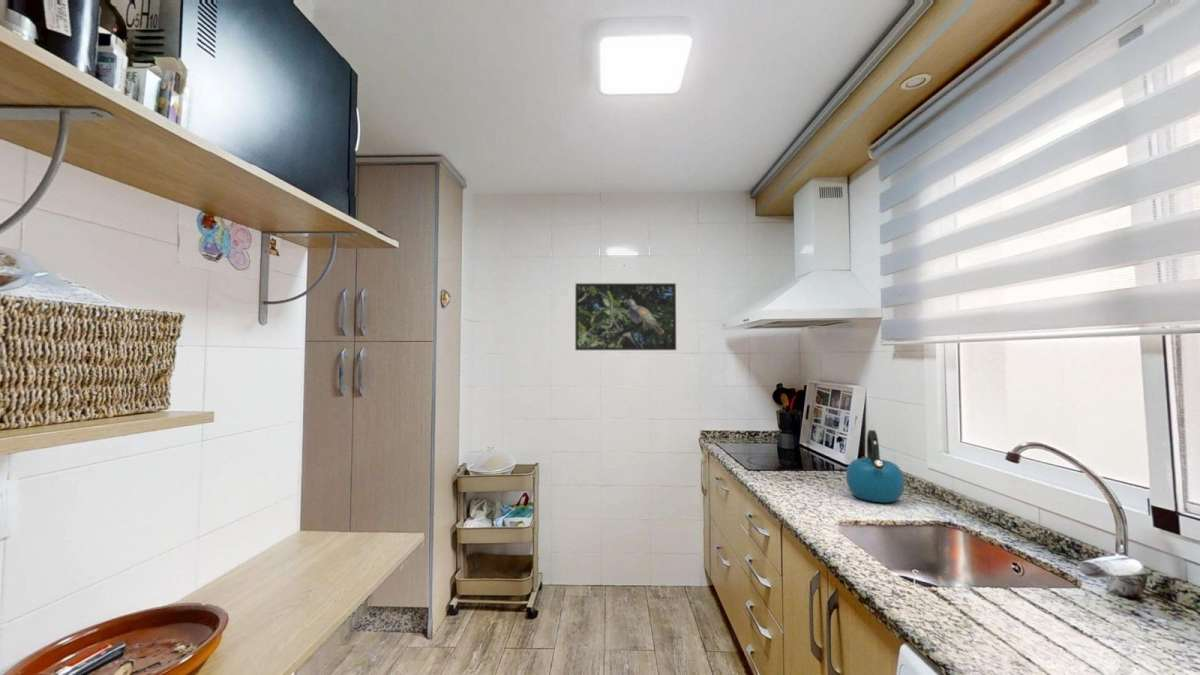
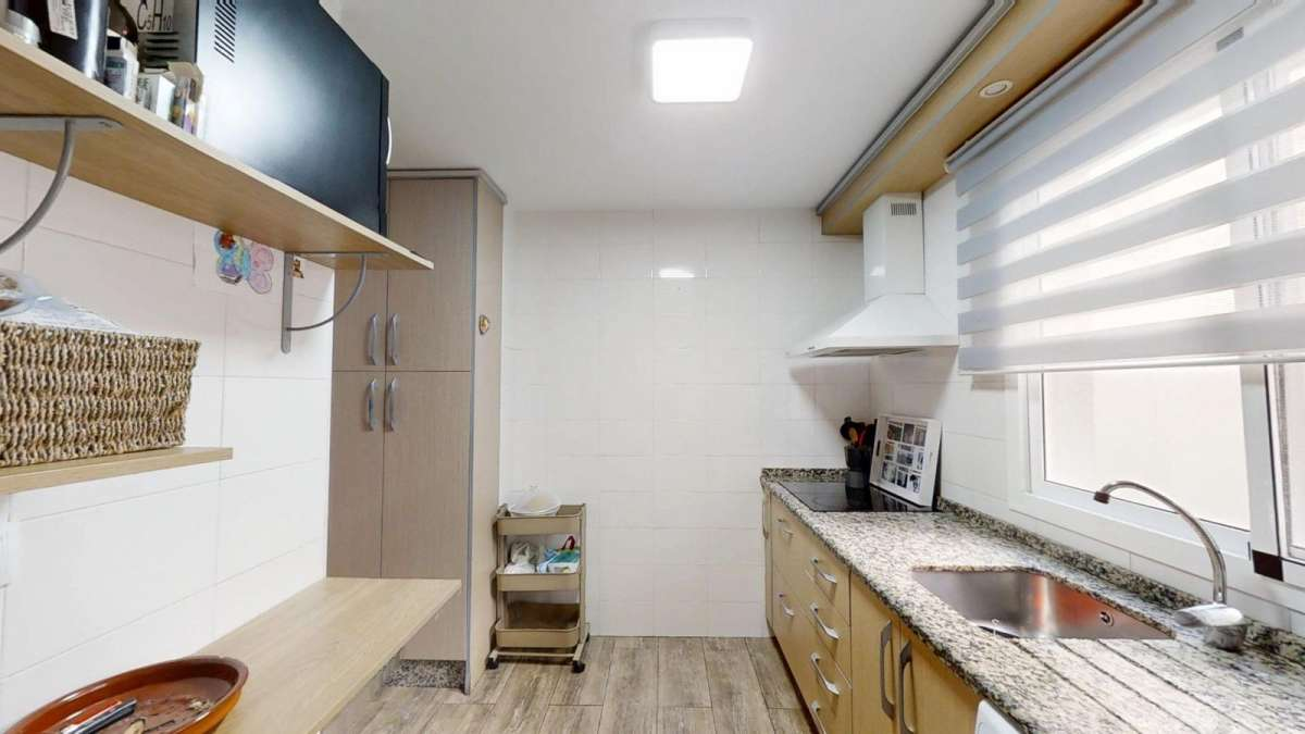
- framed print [574,282,677,351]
- kettle [845,429,906,504]
